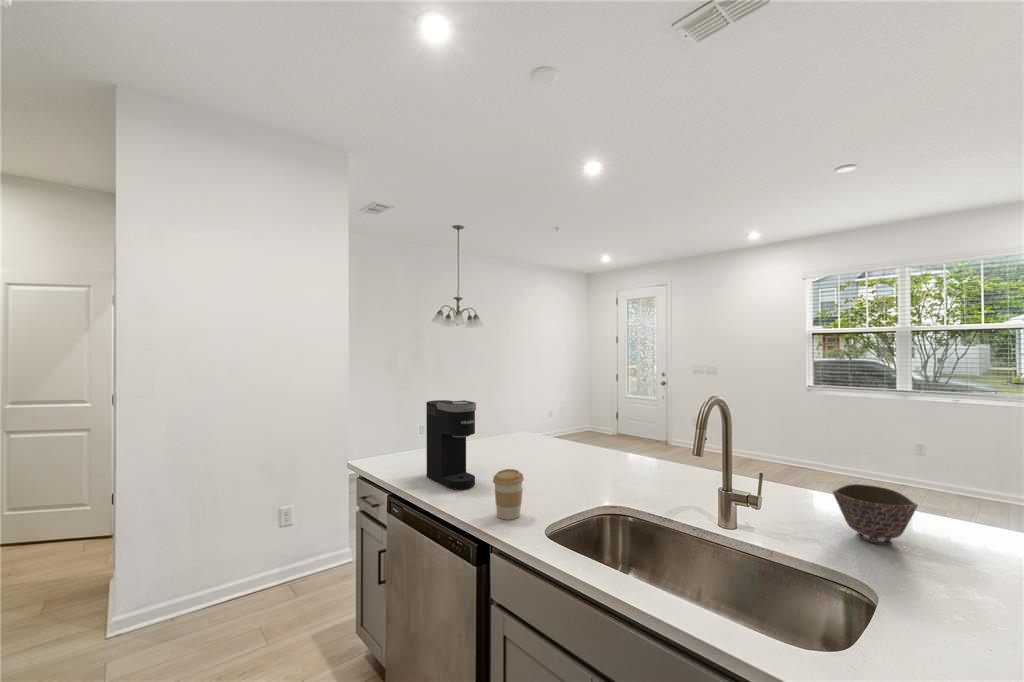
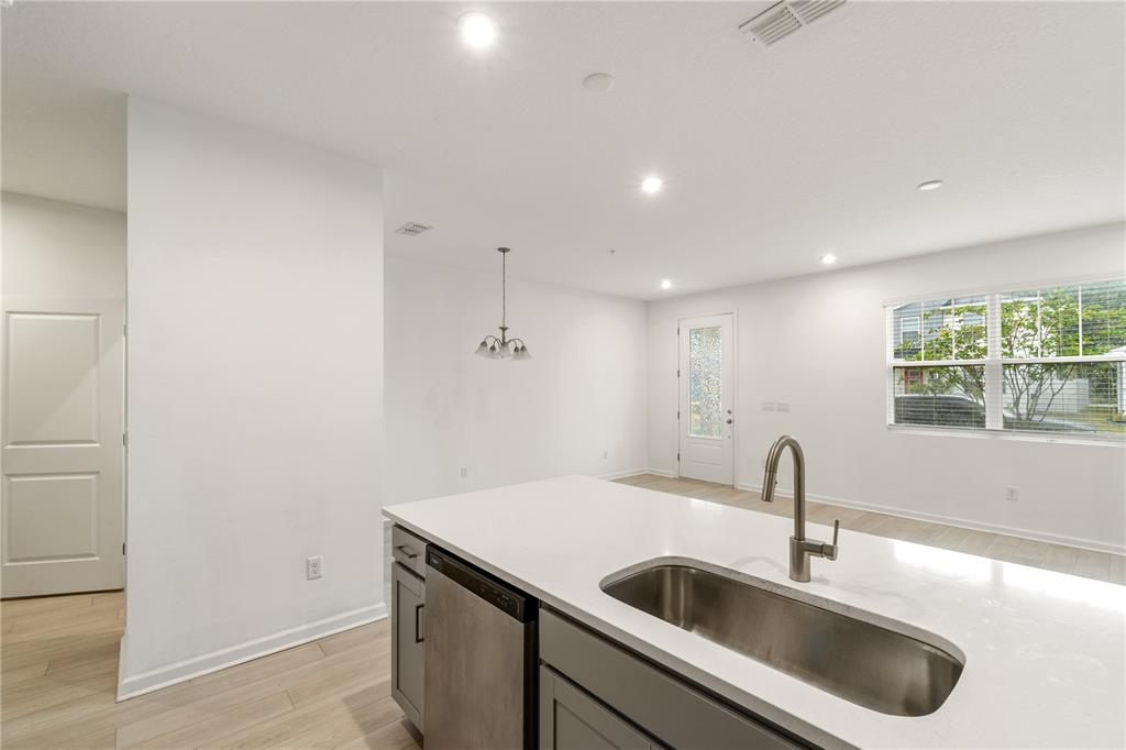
- coffee maker [425,399,477,490]
- bowl [831,483,919,545]
- coffee cup [492,468,525,520]
